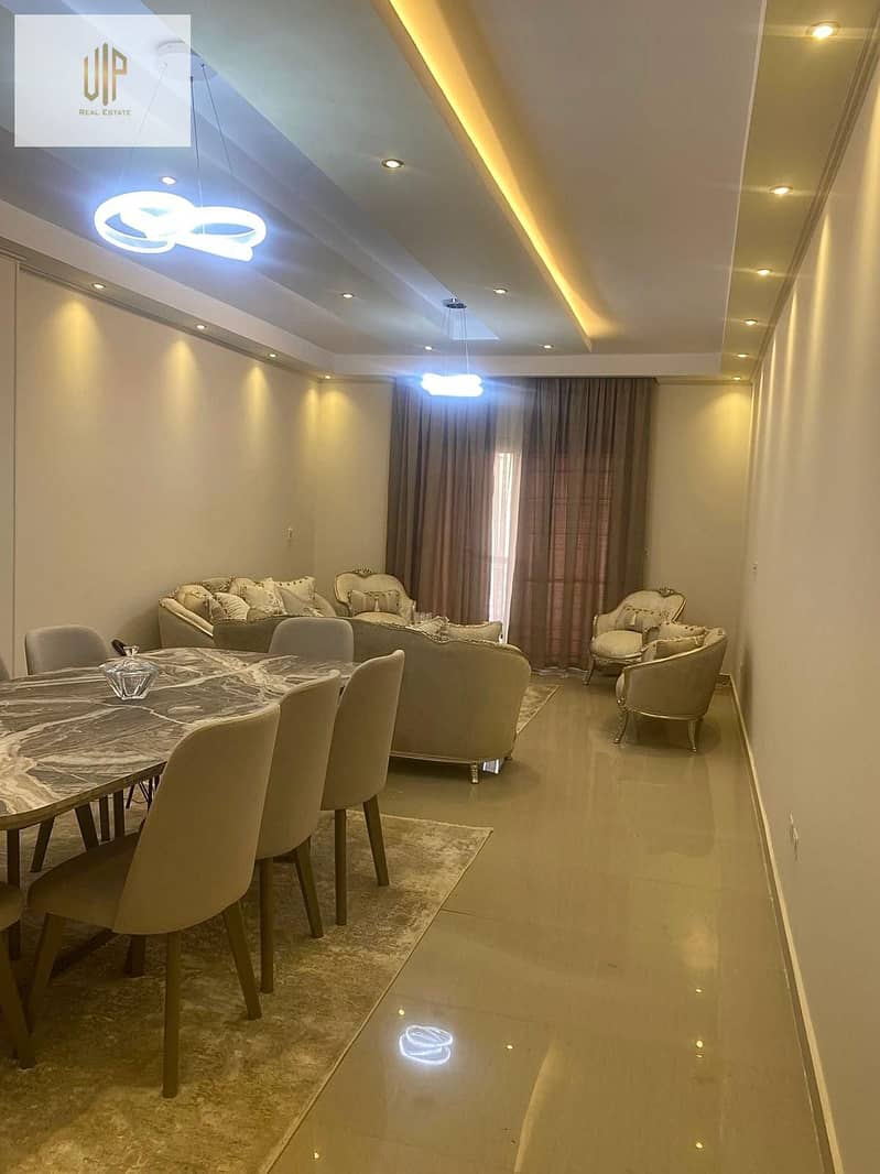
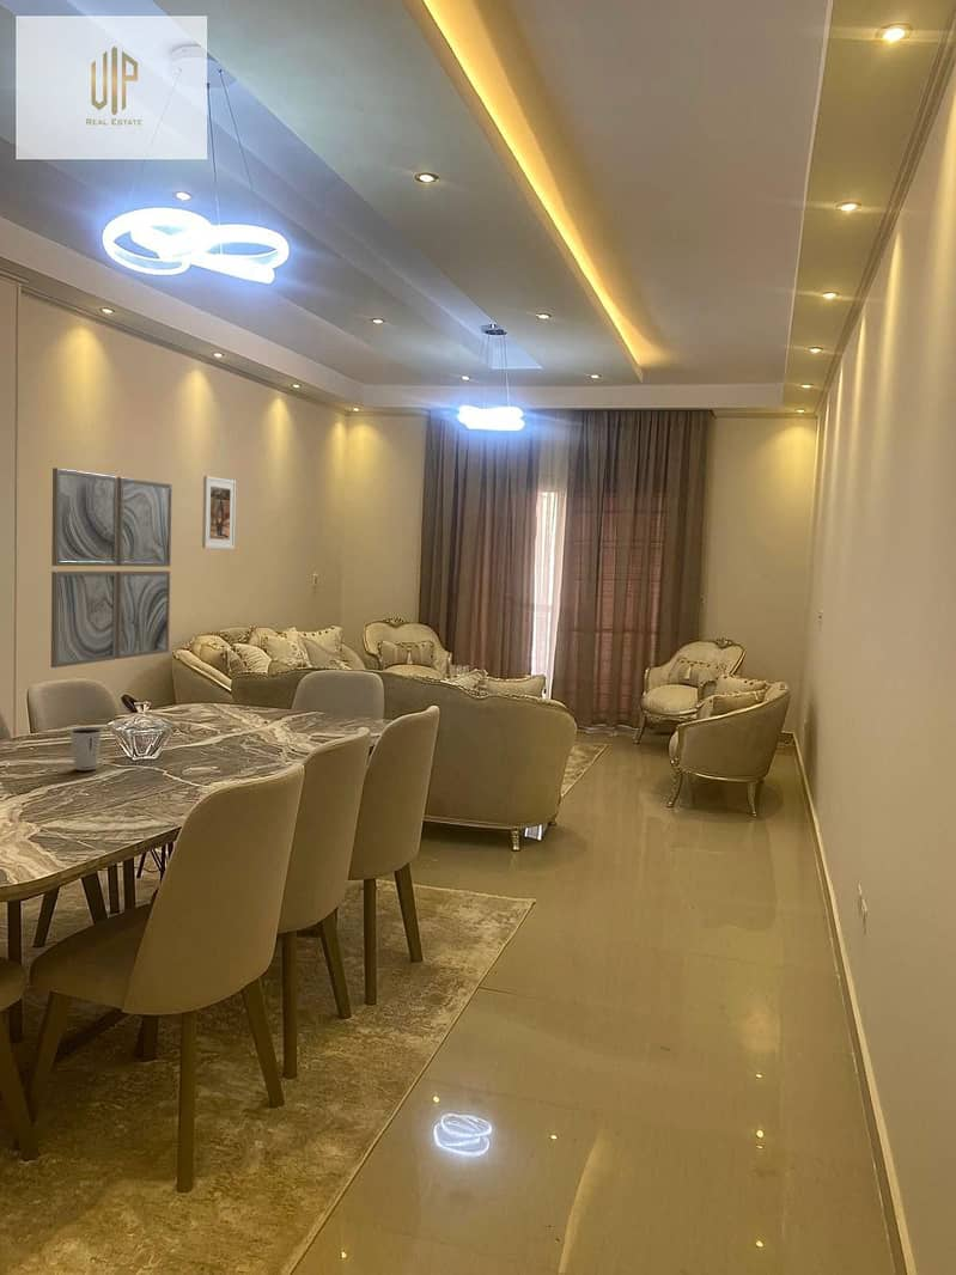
+ dixie cup [68,727,103,771]
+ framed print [201,475,237,550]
+ wall art [50,466,173,669]
